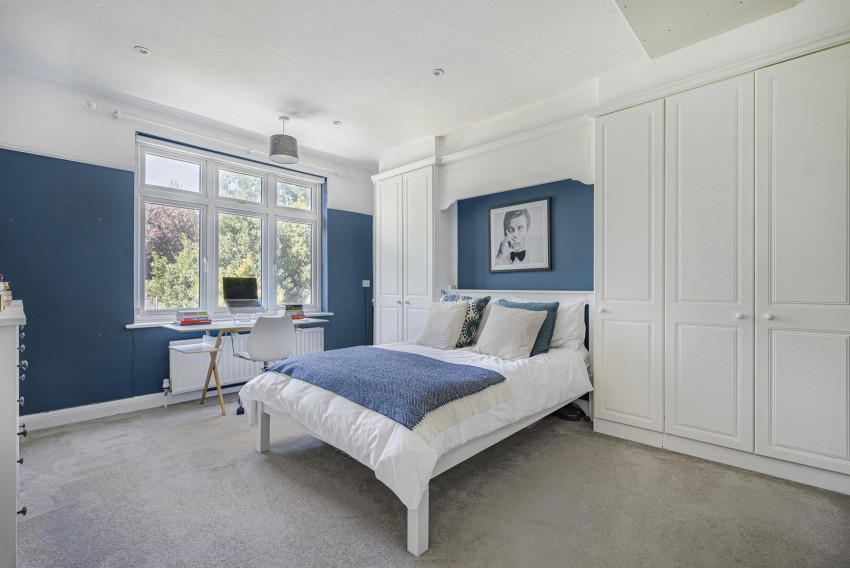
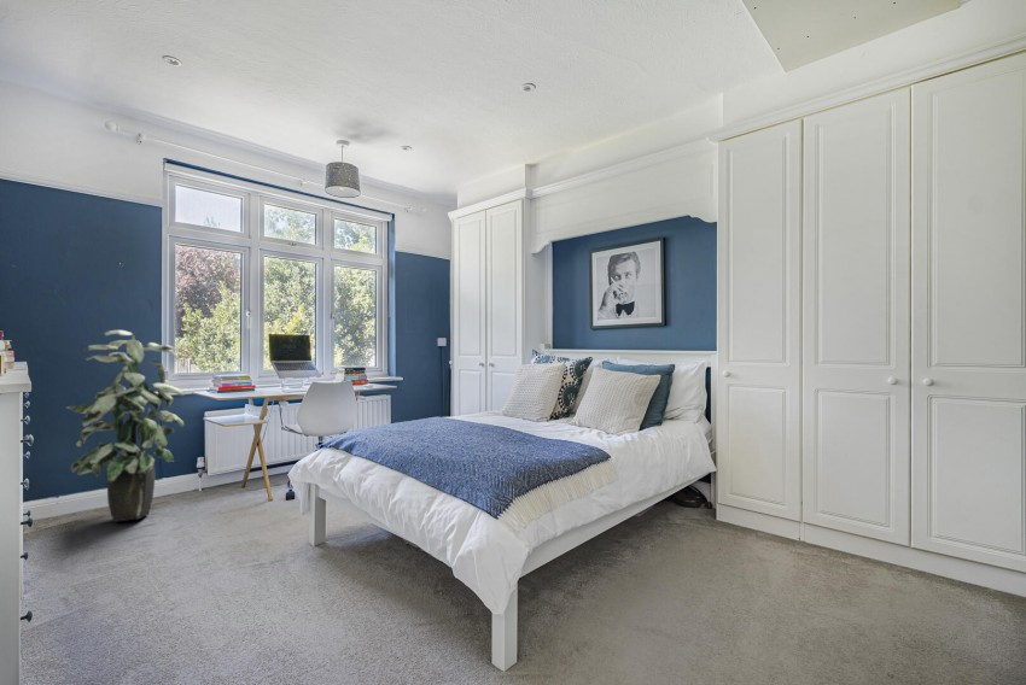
+ indoor plant [64,329,186,523]
